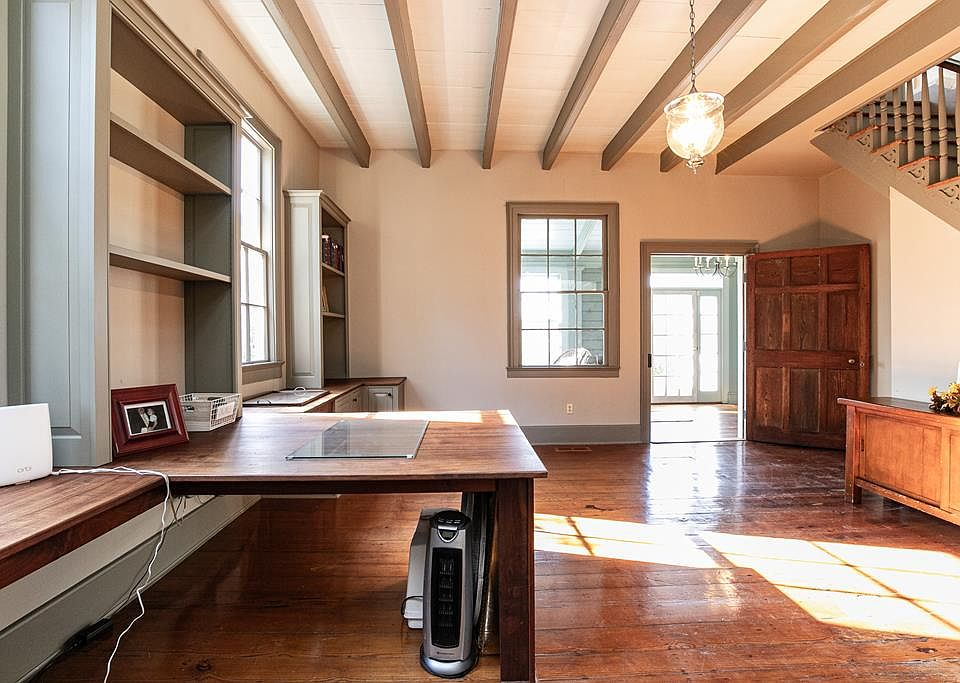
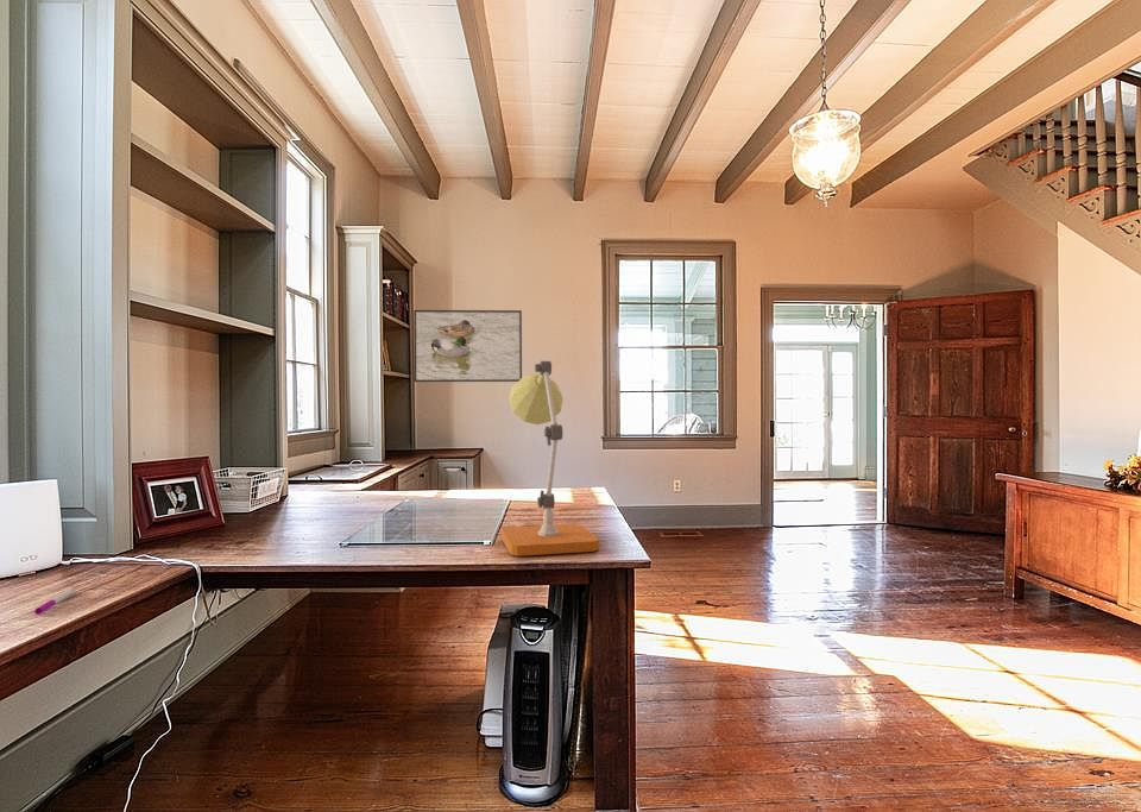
+ desk lamp [500,360,600,556]
+ pen [33,587,76,616]
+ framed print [412,309,523,383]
